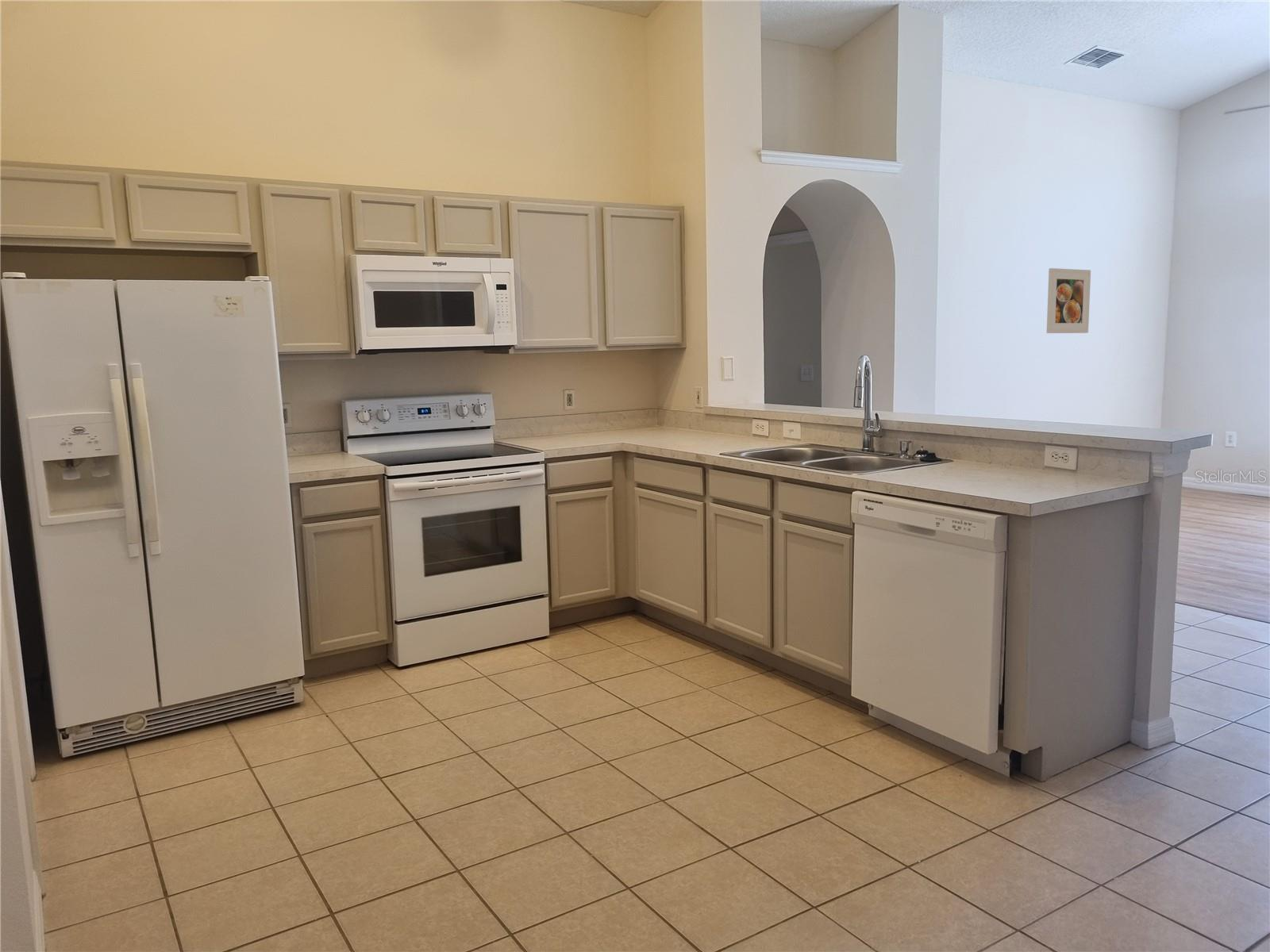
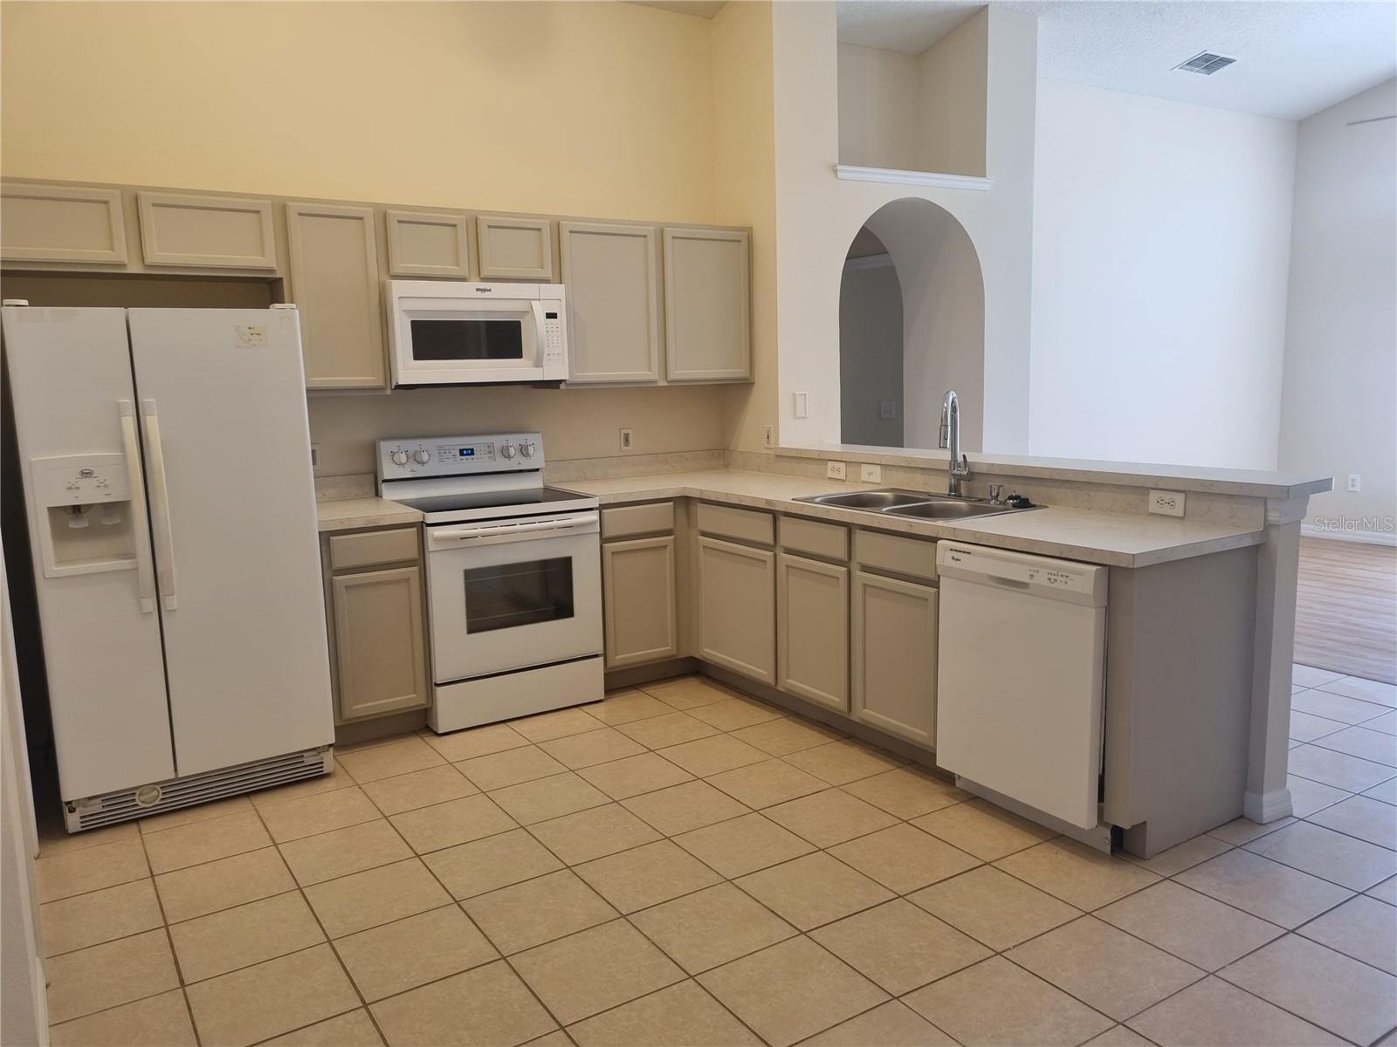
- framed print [1046,267,1091,334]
